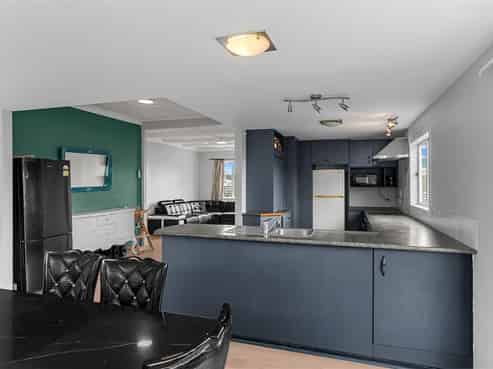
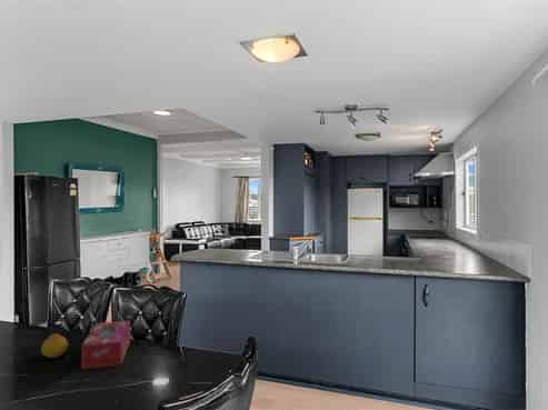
+ tissue box [80,320,131,370]
+ fruit [40,332,69,359]
